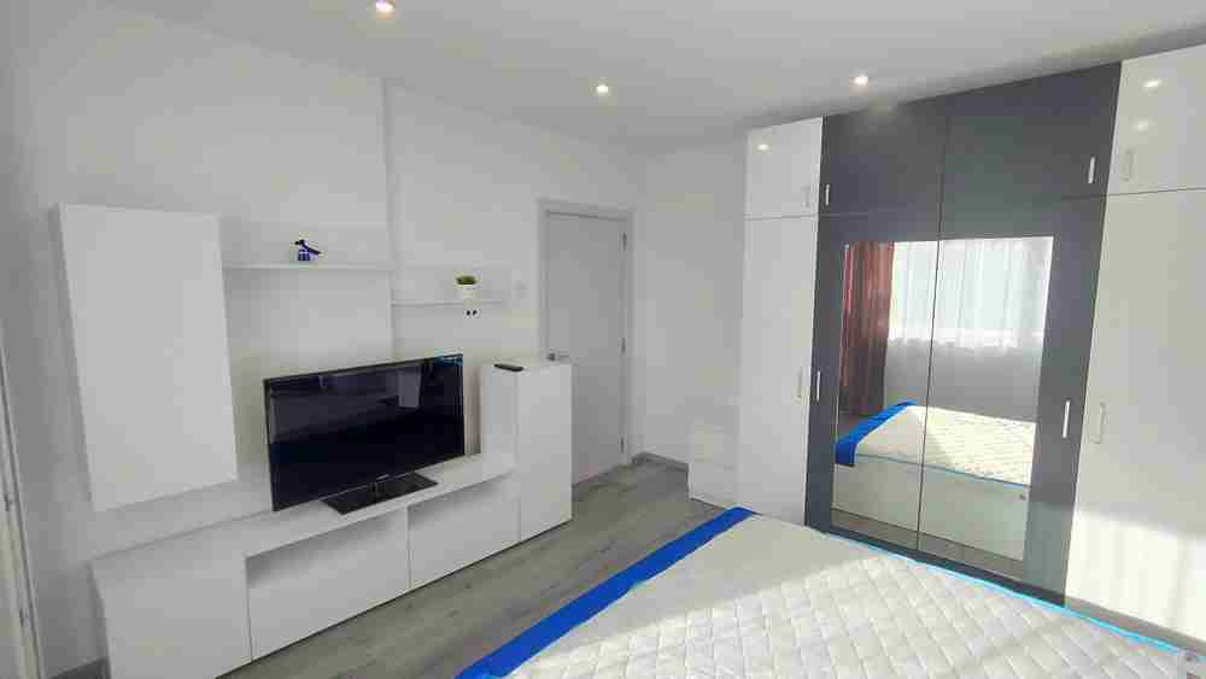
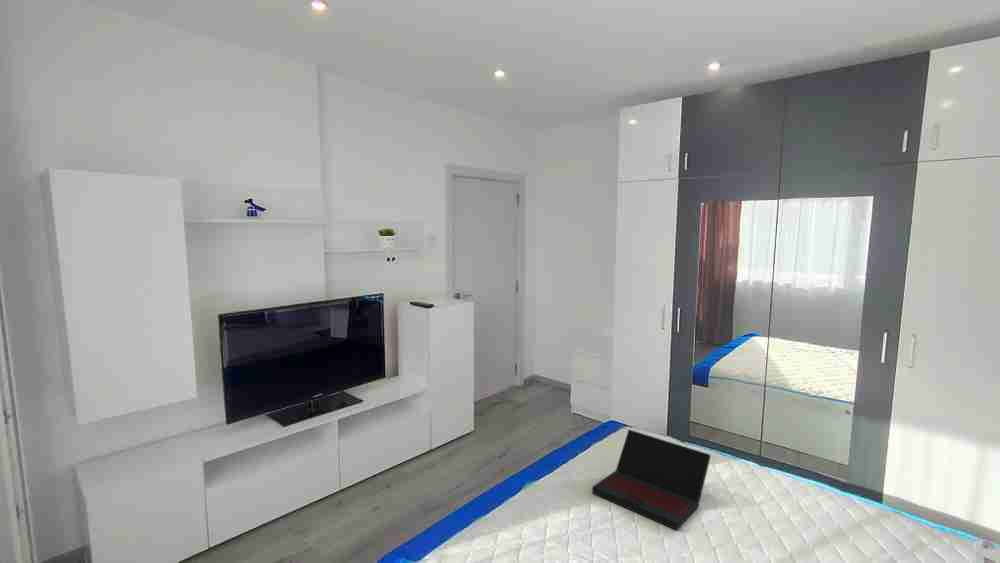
+ laptop [591,429,712,531]
